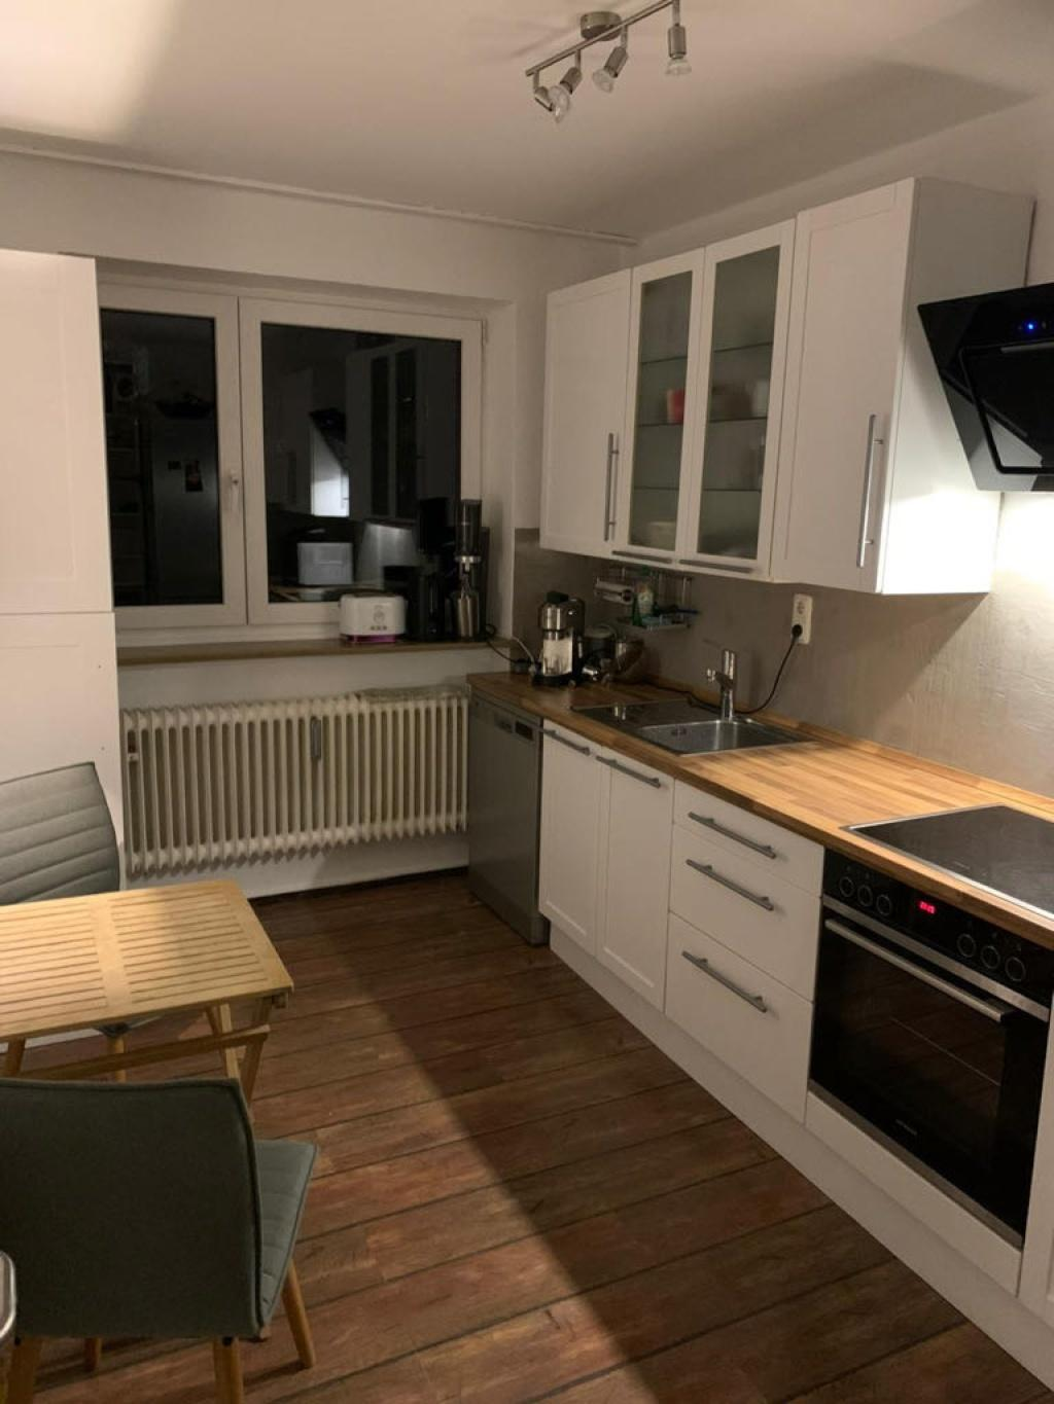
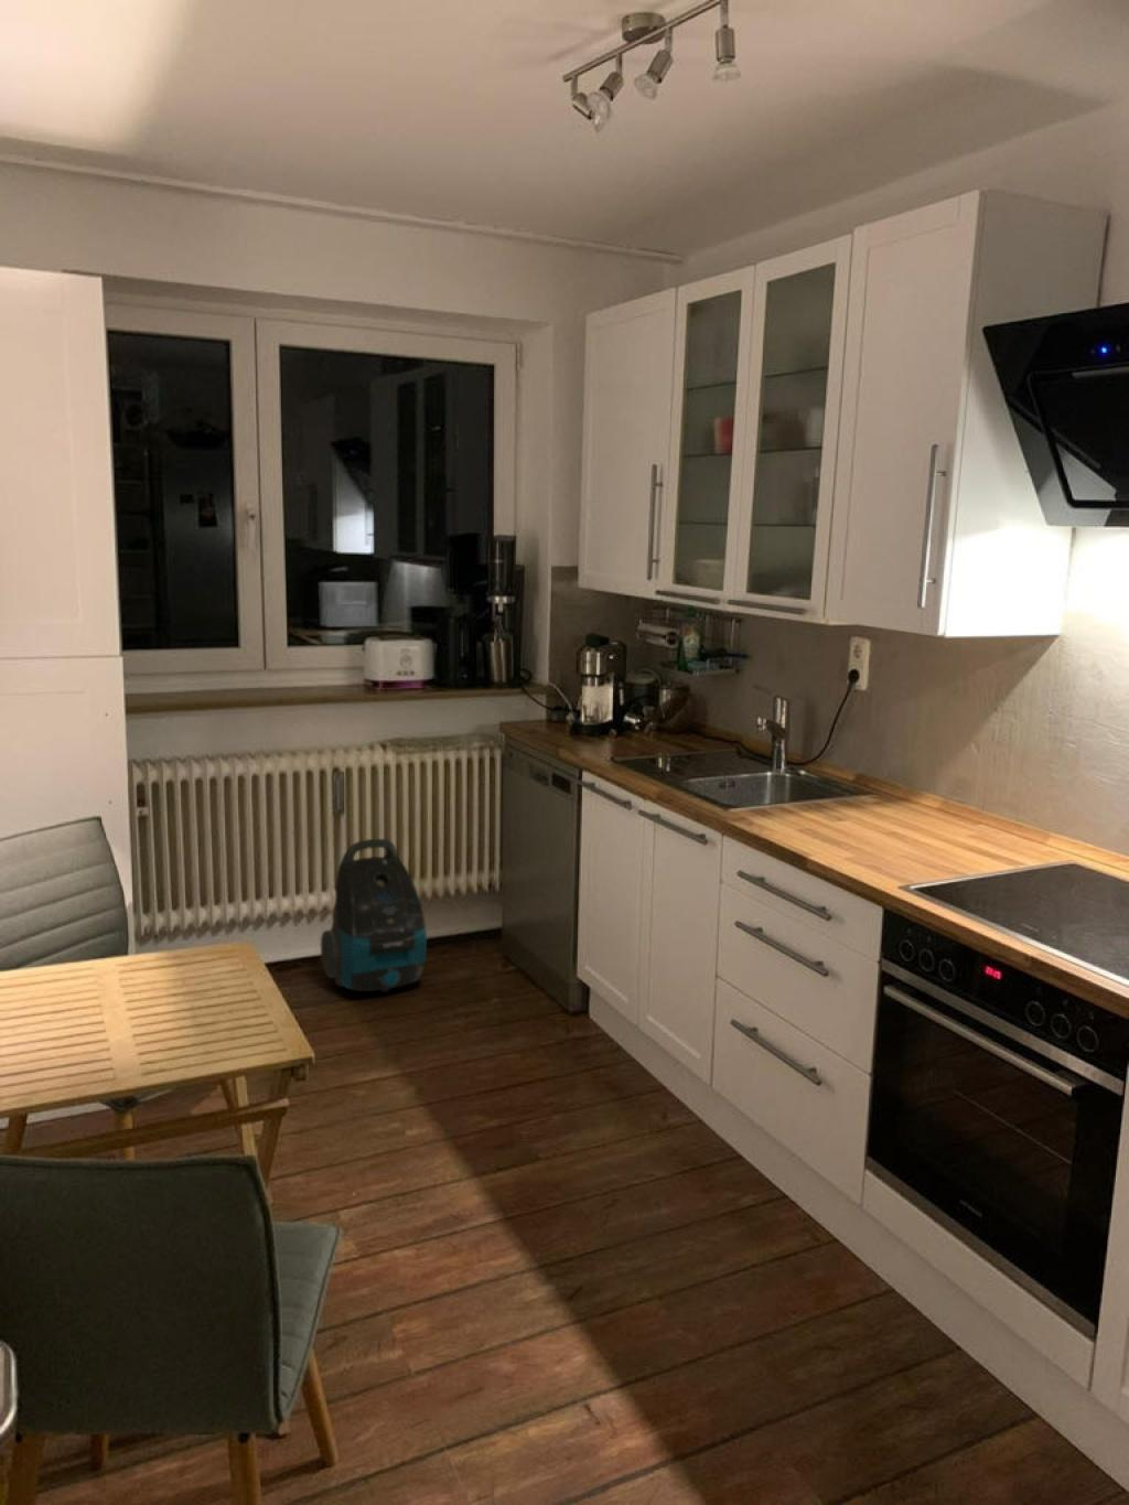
+ vacuum cleaner [320,838,428,994]
